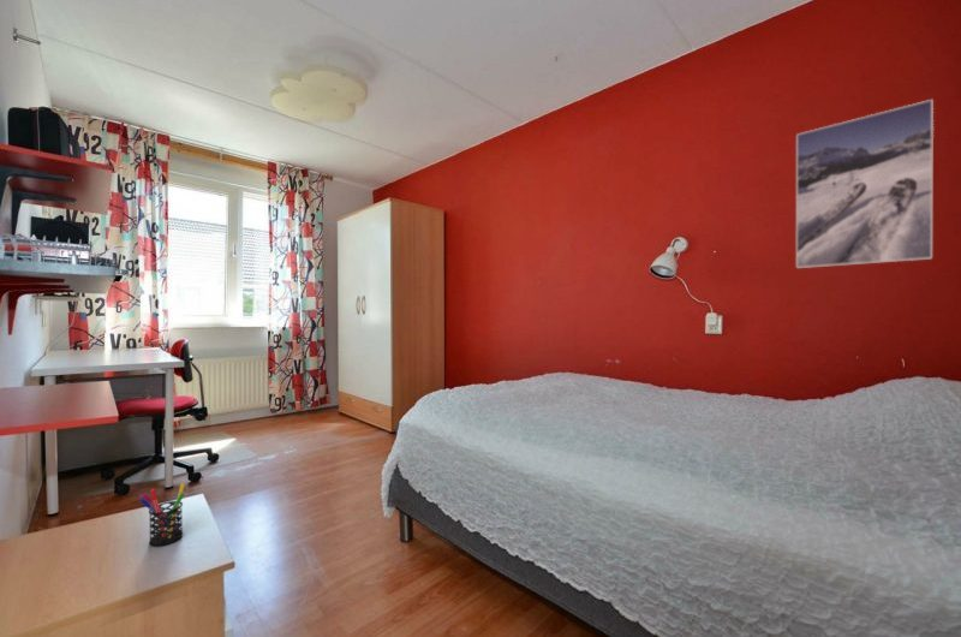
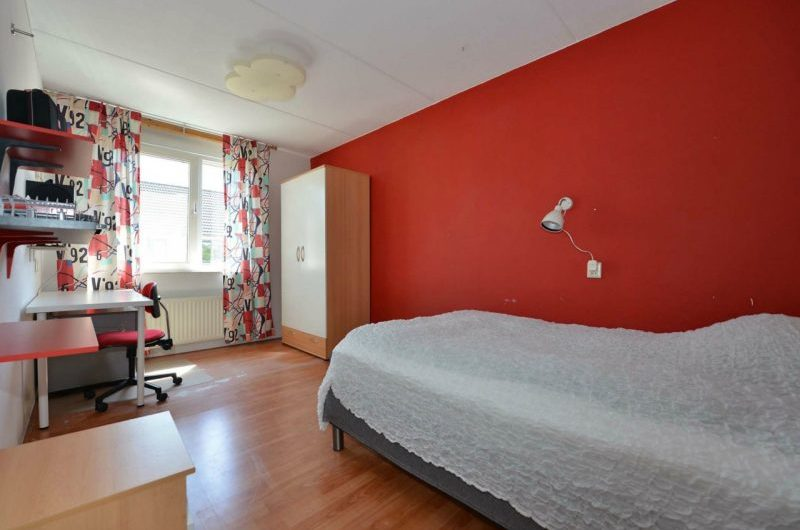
- pen holder [138,482,186,547]
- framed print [795,97,935,269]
